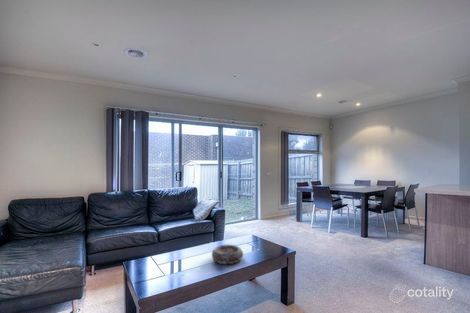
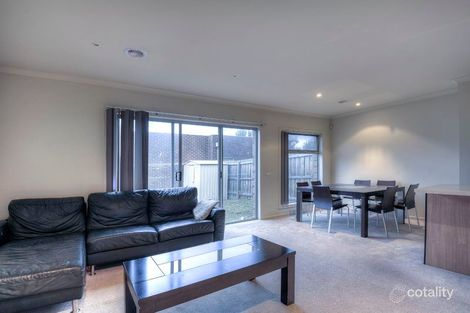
- decorative bowl [211,244,244,265]
